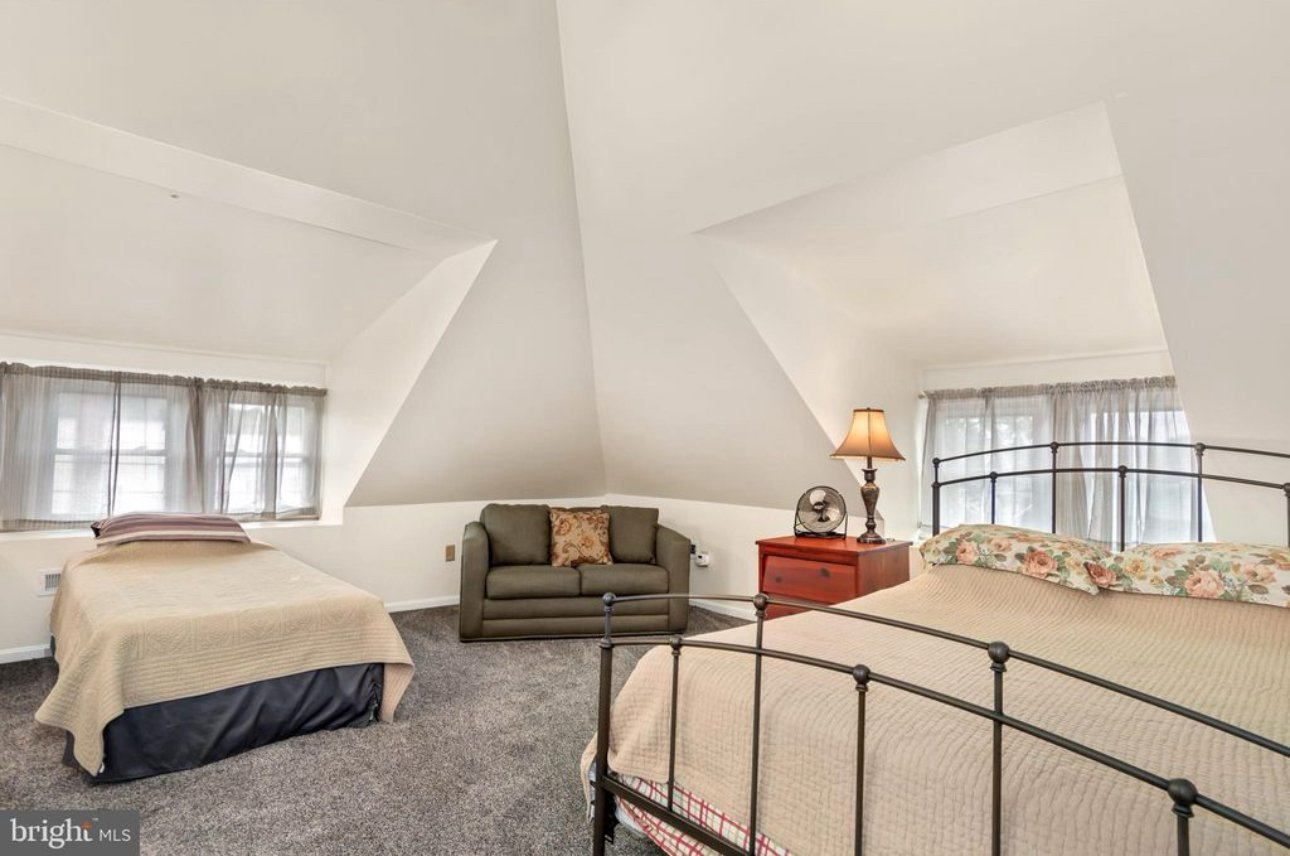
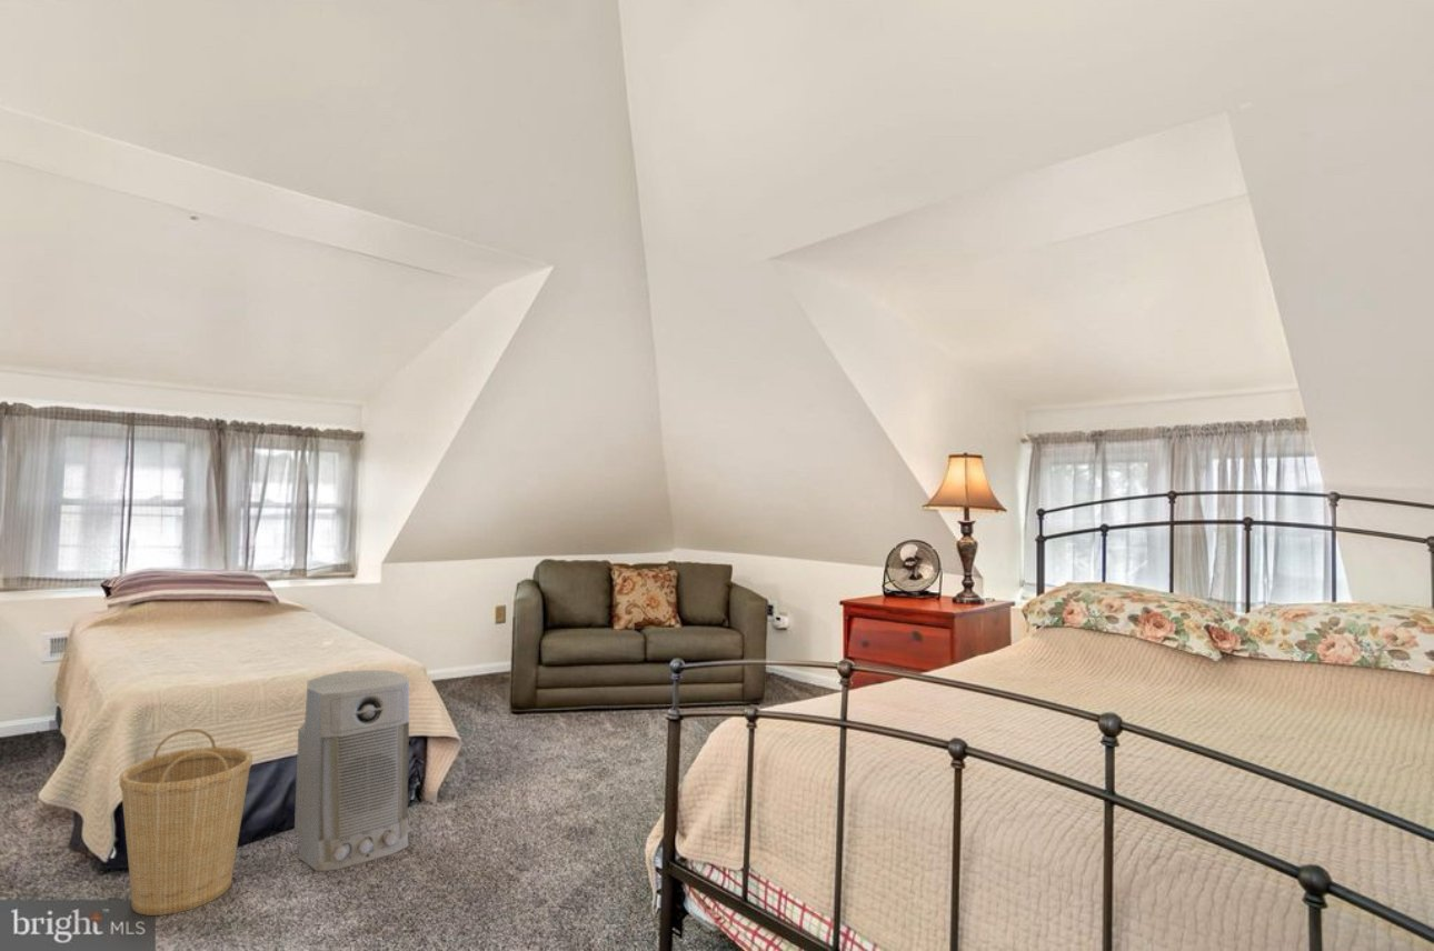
+ basket [119,728,253,917]
+ air purifier [293,669,410,873]
